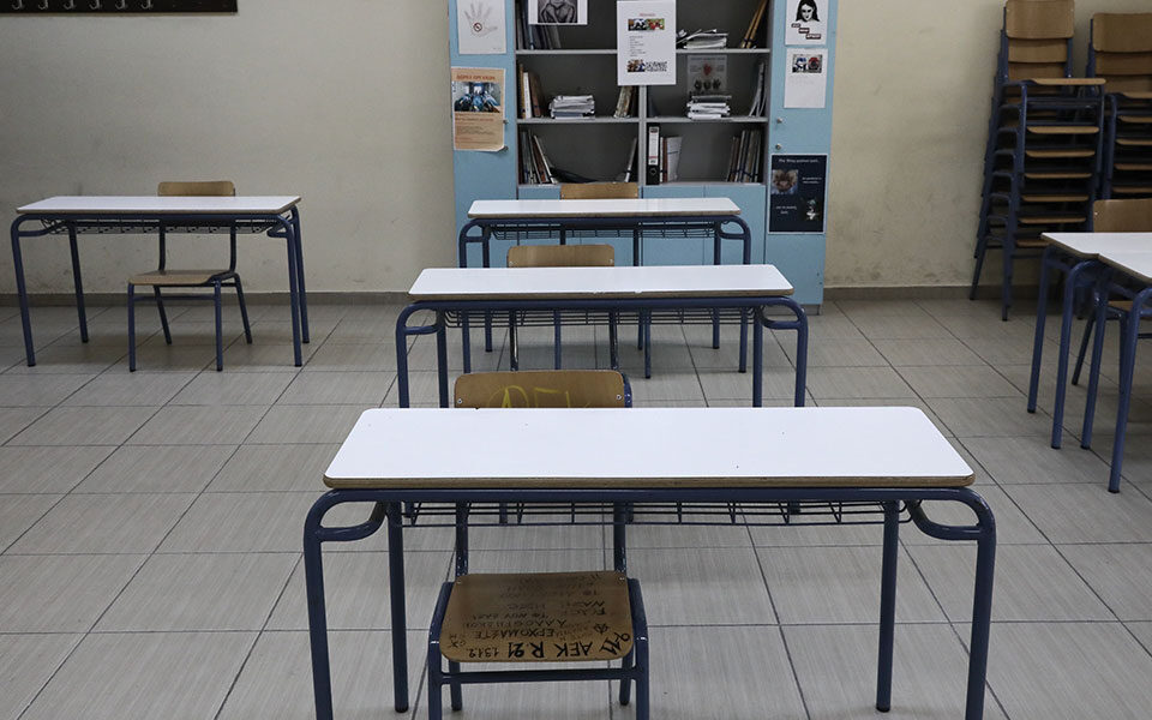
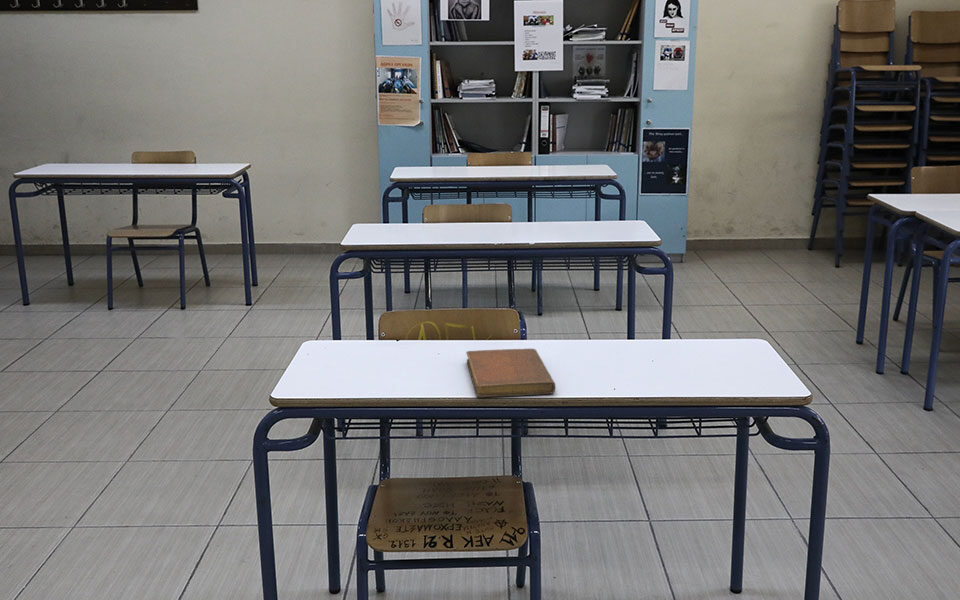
+ notebook [465,348,556,398]
